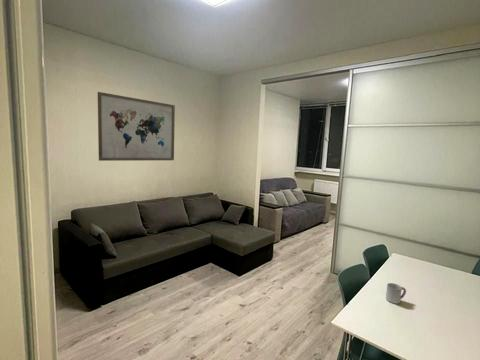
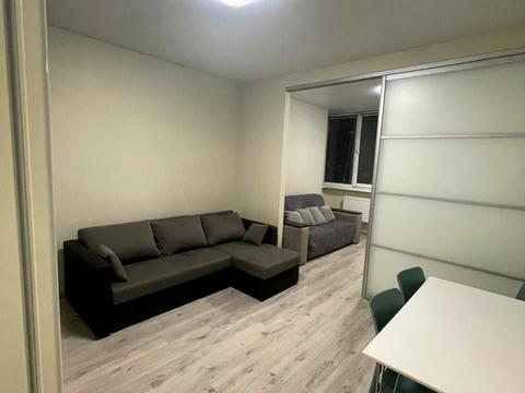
- wall art [97,91,176,162]
- cup [385,282,407,305]
